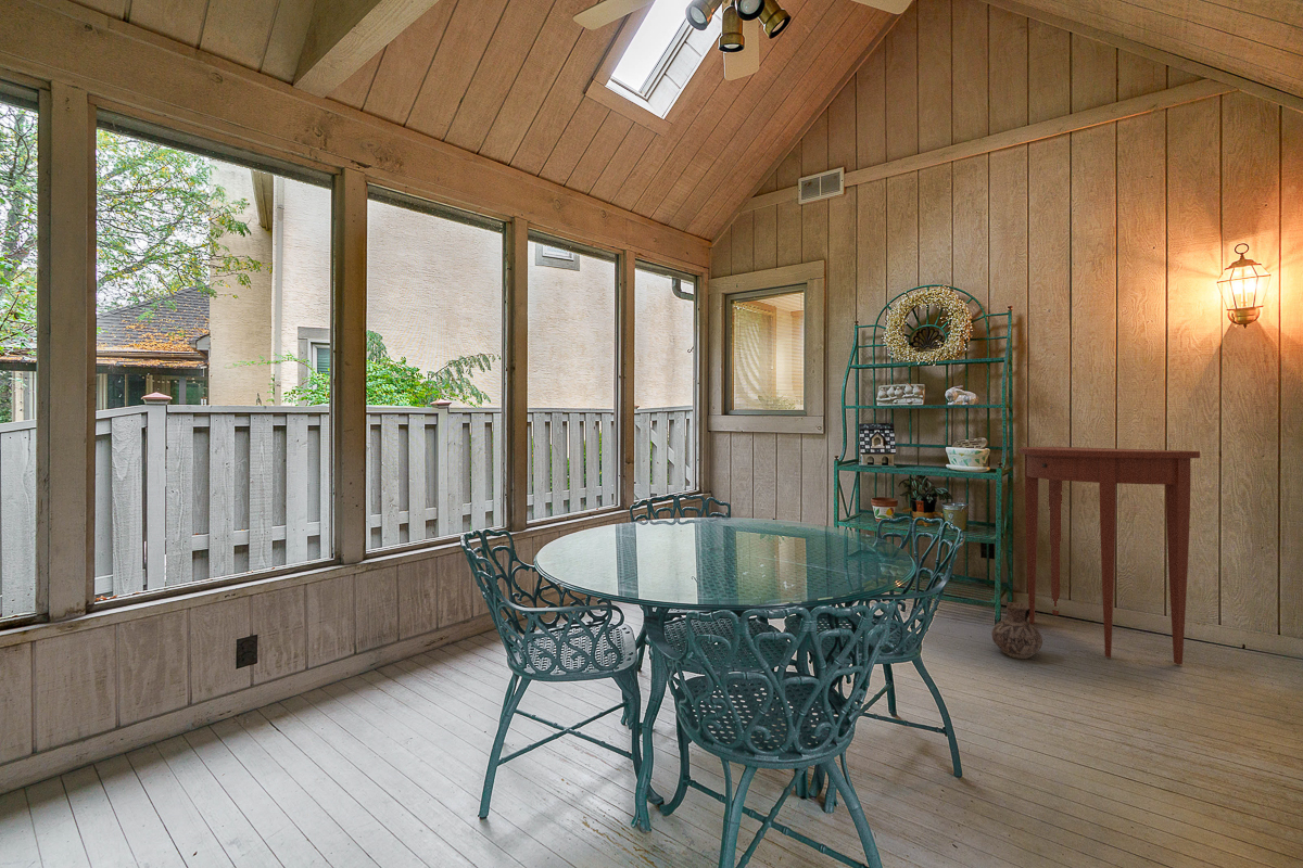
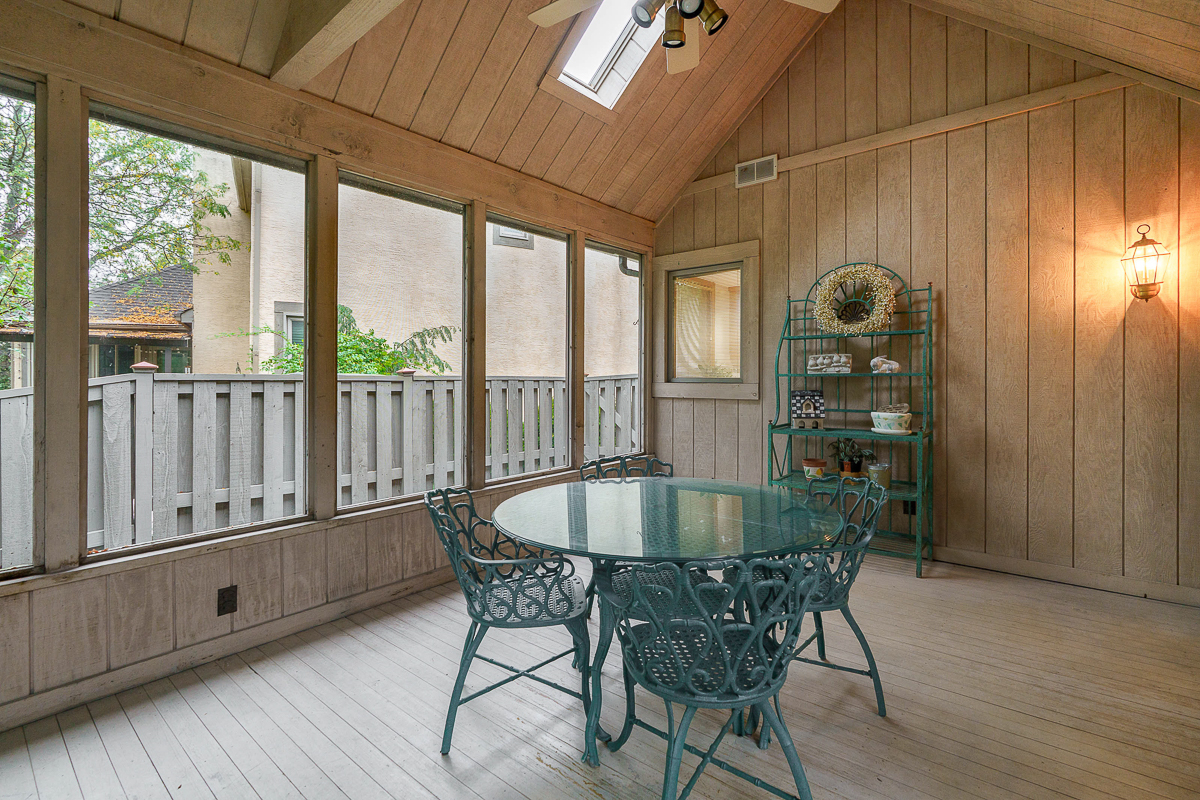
- ceramic jug [991,601,1043,660]
- console table [1017,446,1201,665]
